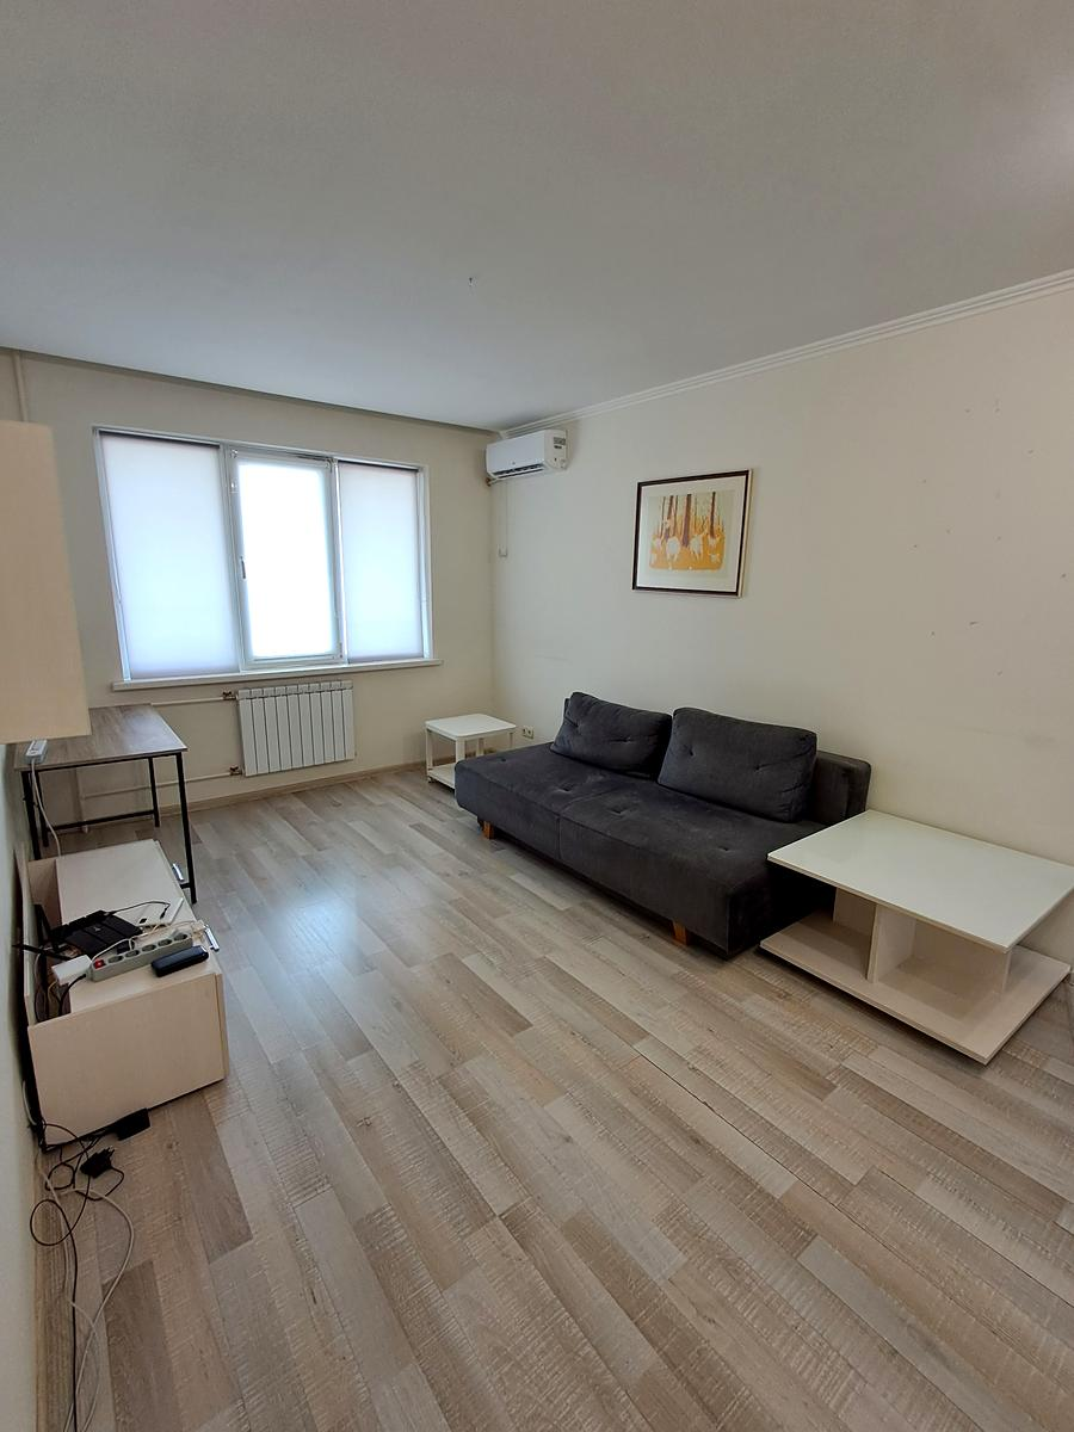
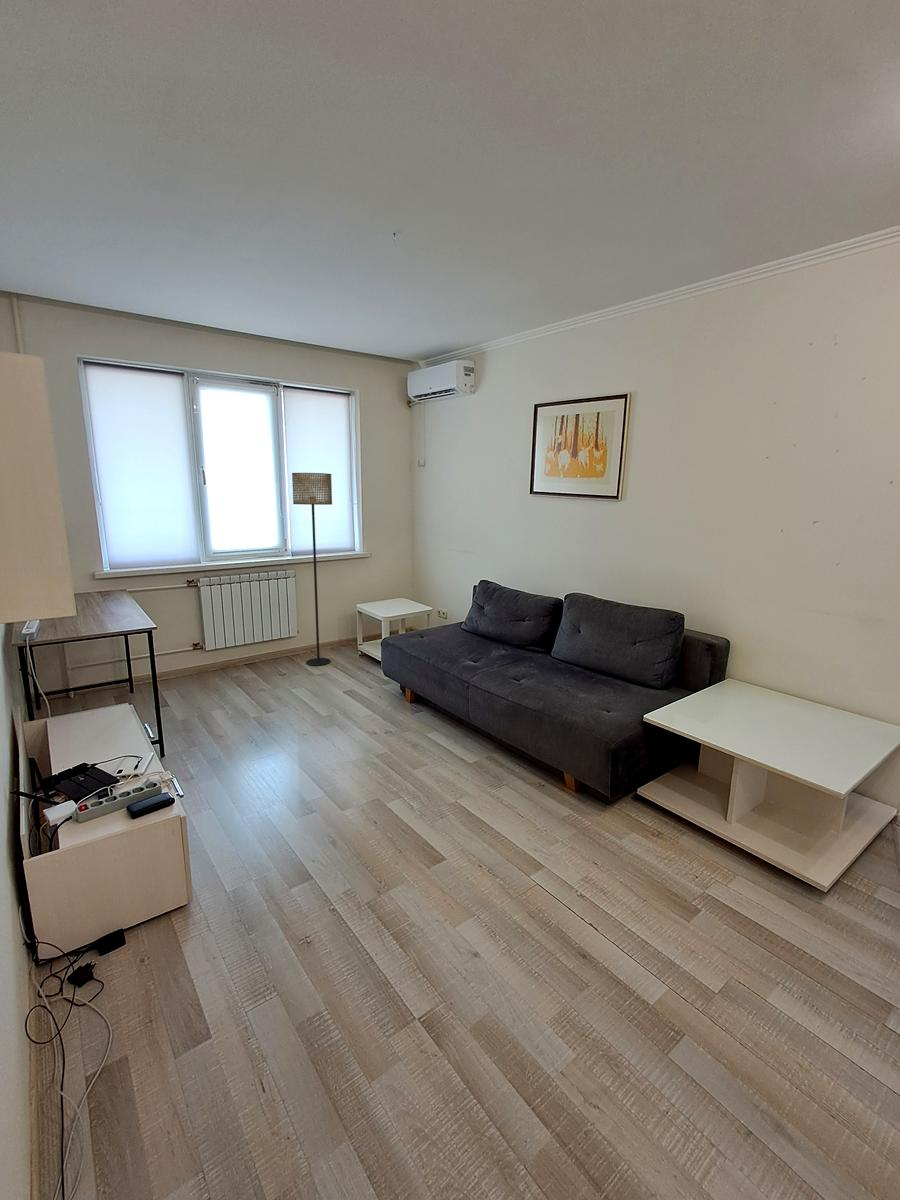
+ floor lamp [291,472,333,667]
